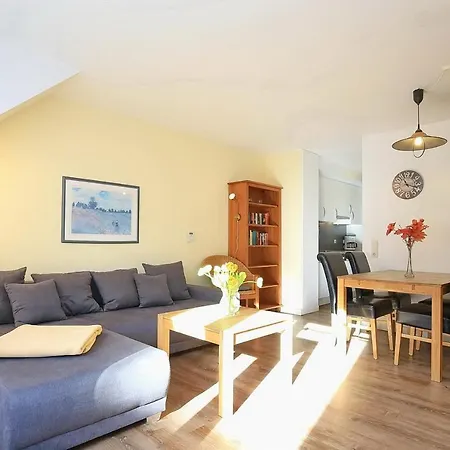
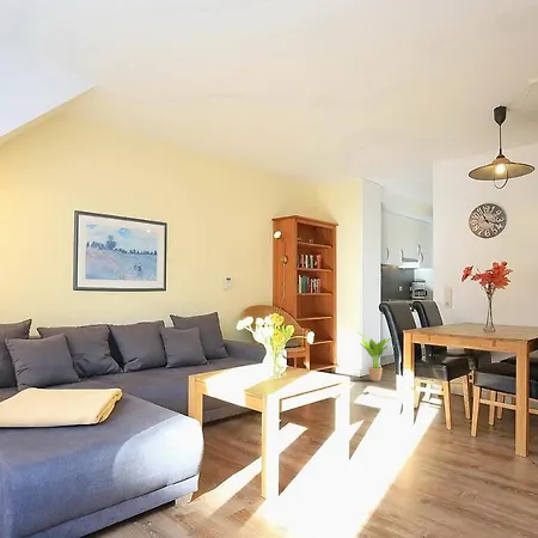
+ potted plant [359,332,393,383]
